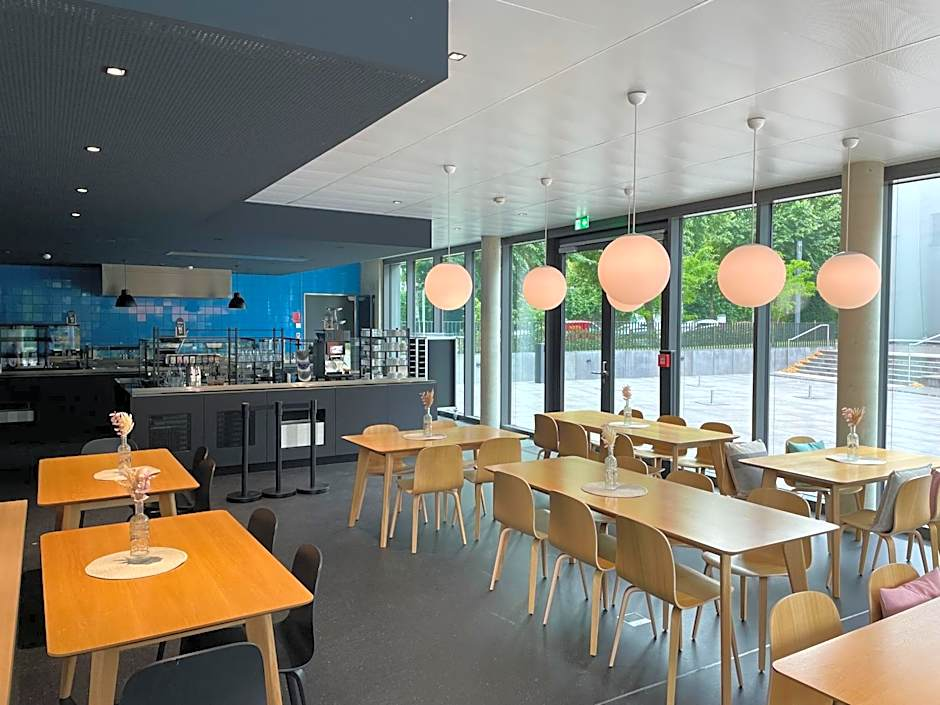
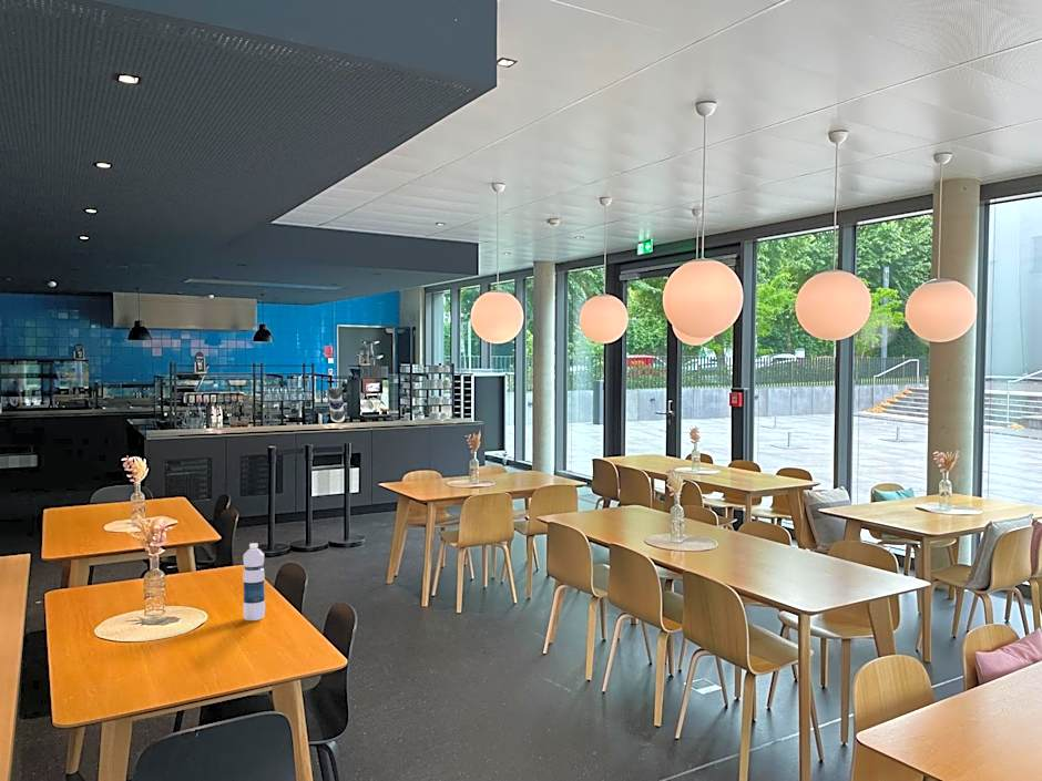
+ water bottle [242,542,266,621]
